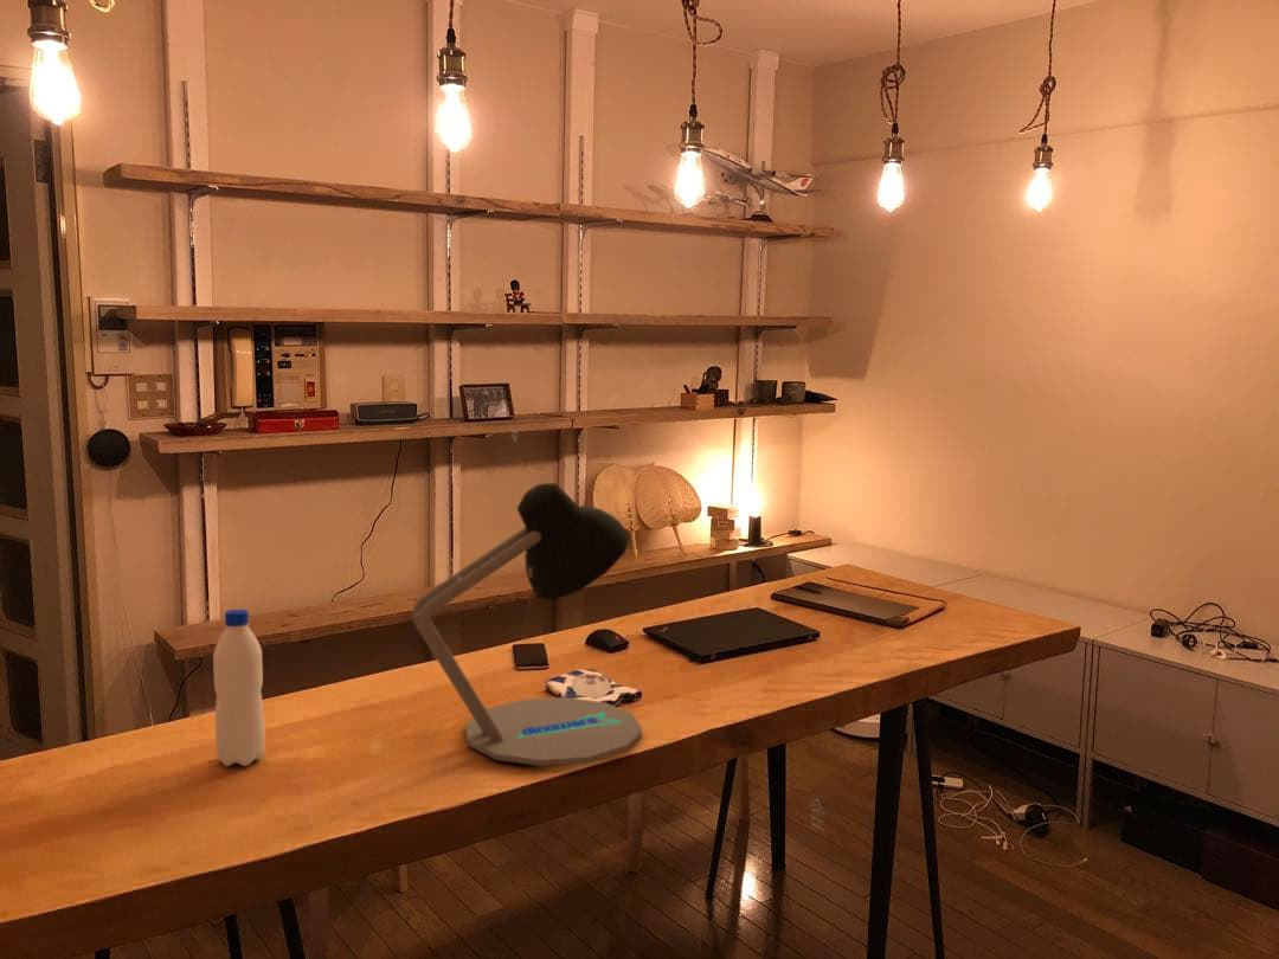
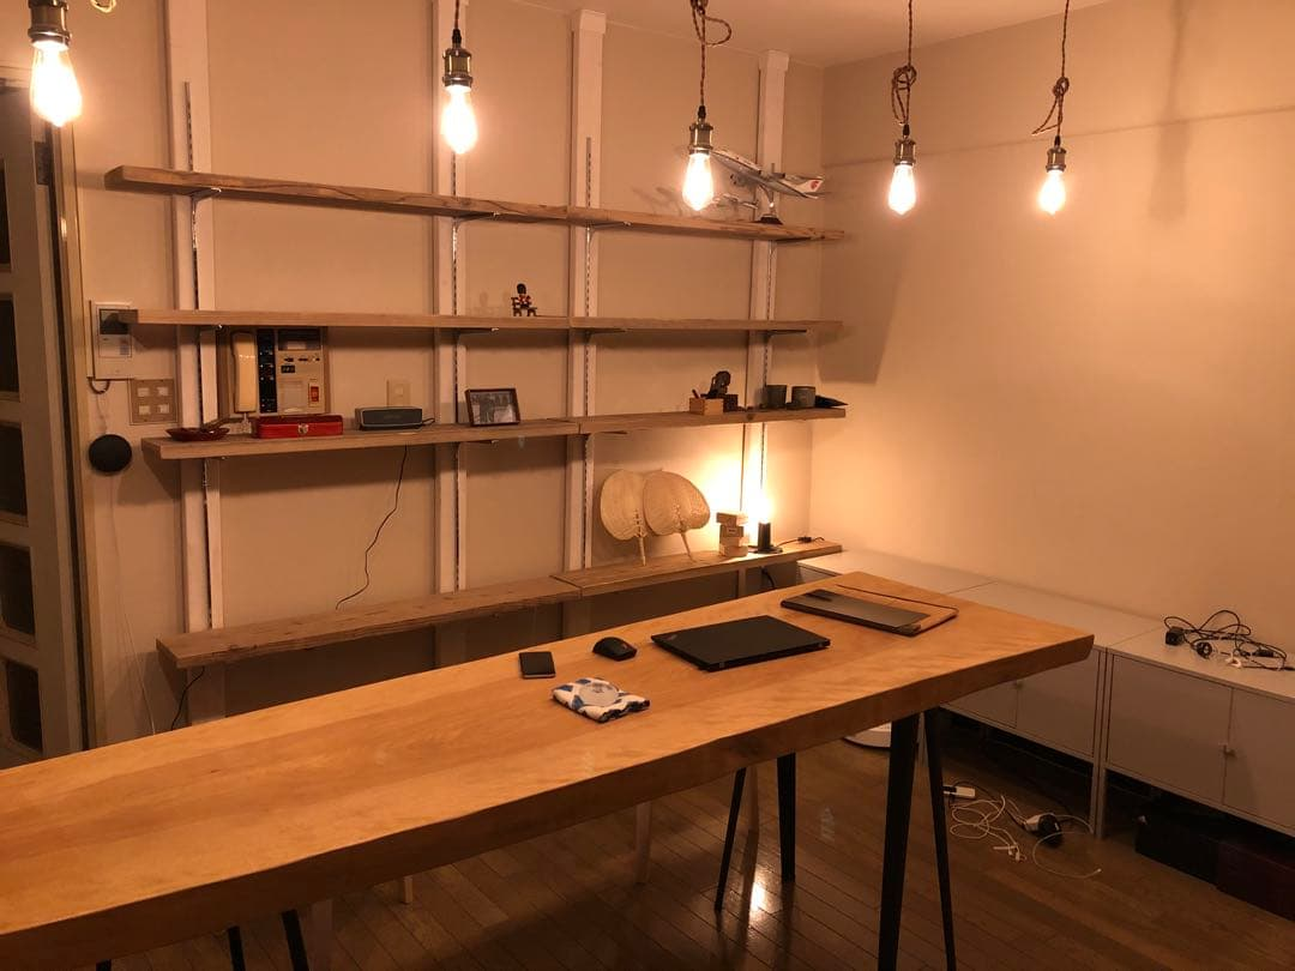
- water bottle [212,609,265,767]
- desk lamp [411,482,643,767]
